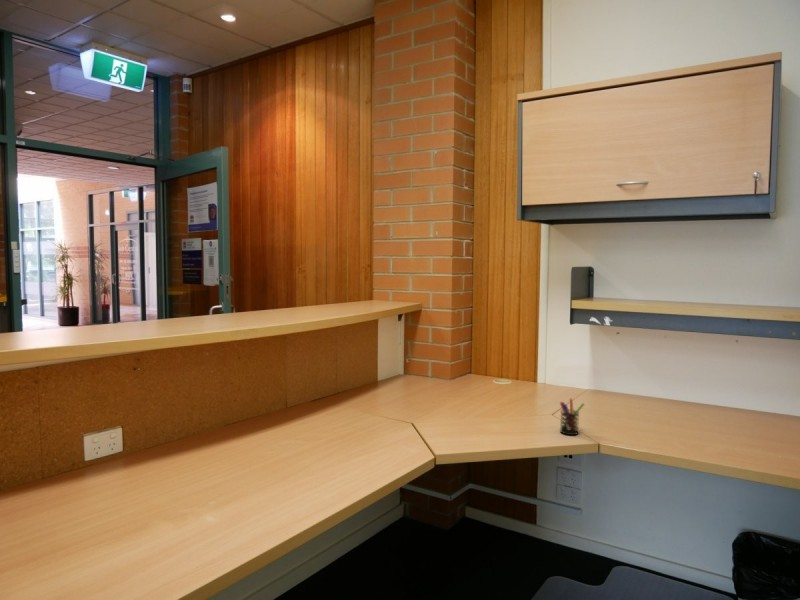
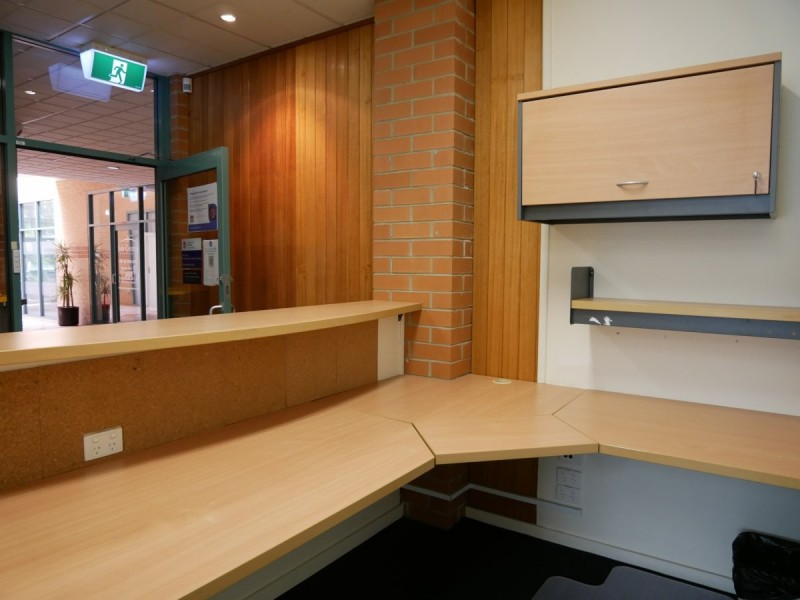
- pen holder [559,397,585,436]
